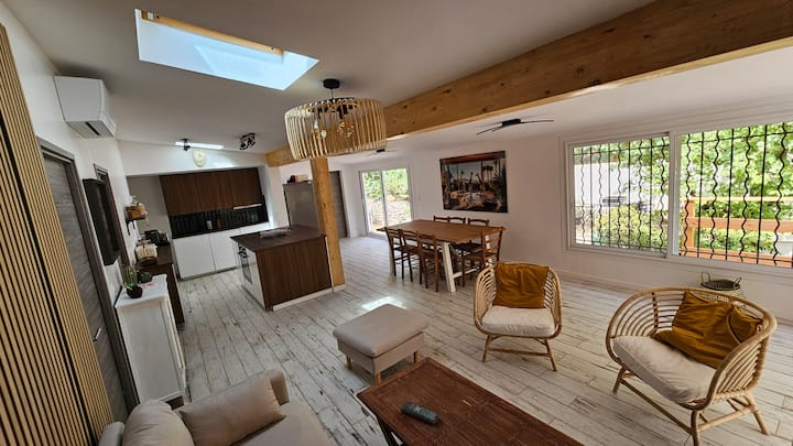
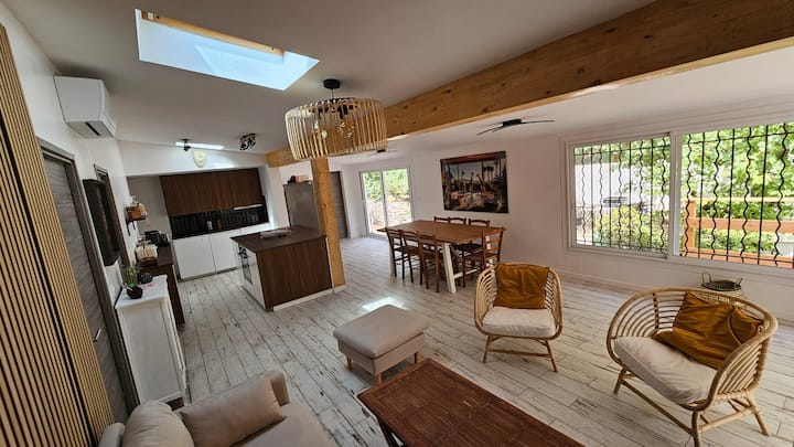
- remote control [400,400,441,425]
